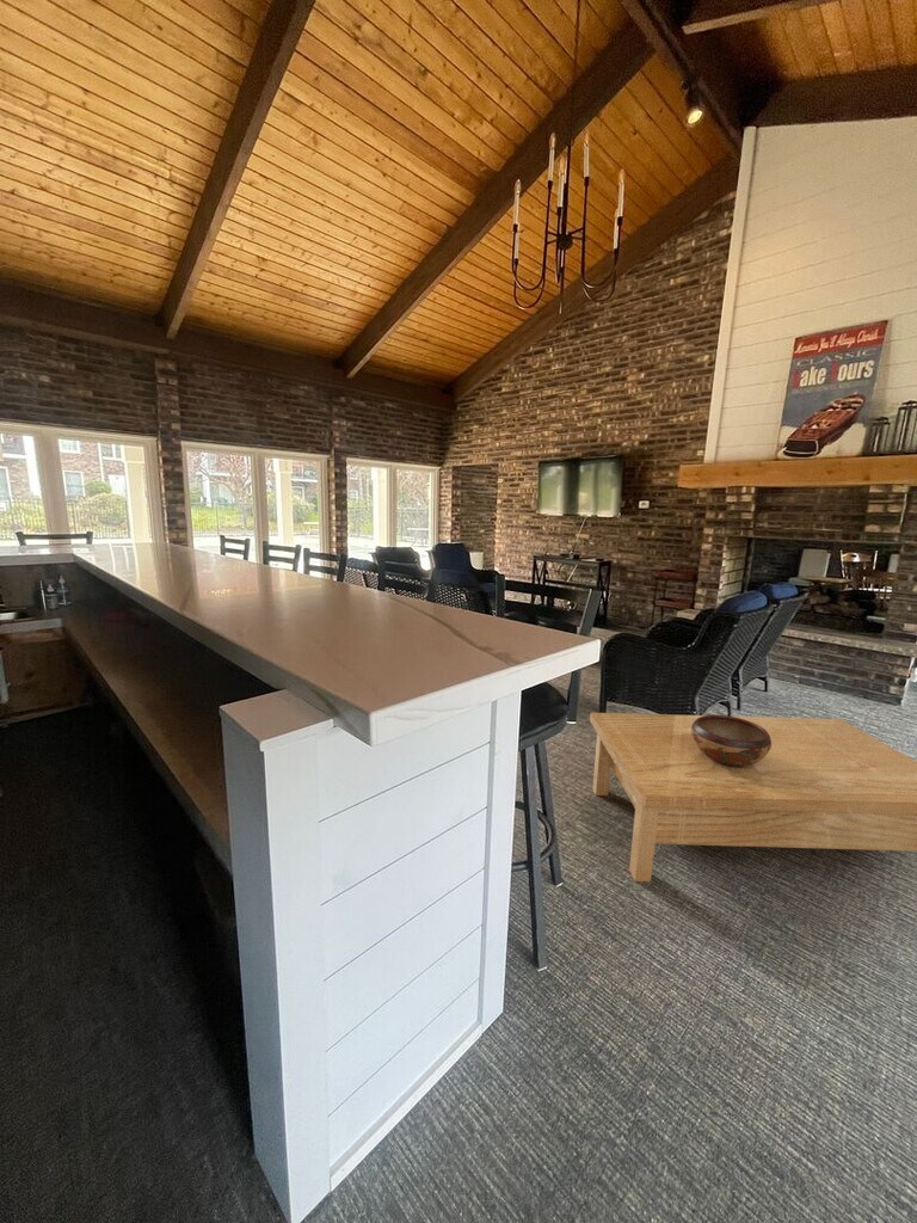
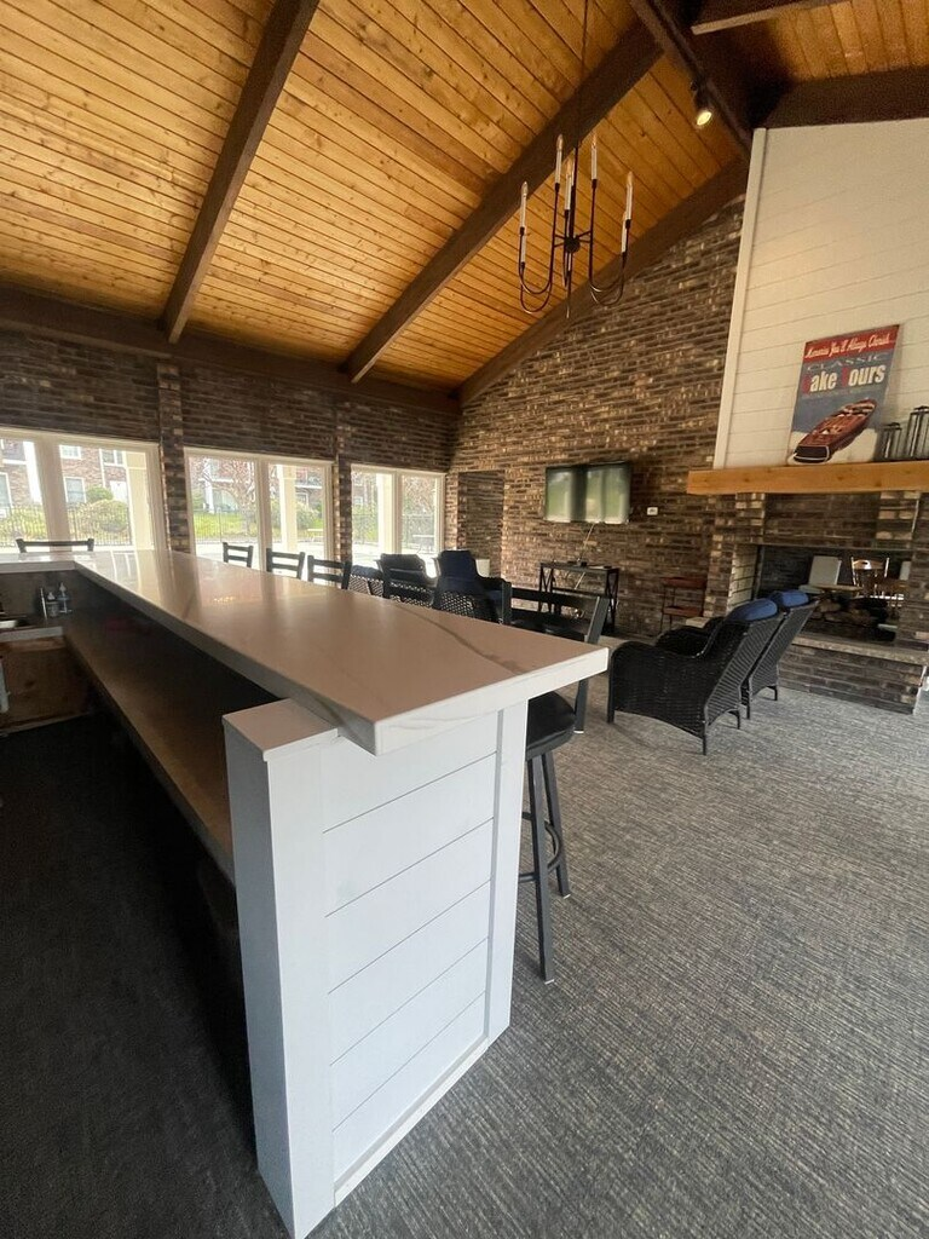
- coffee table [589,712,917,883]
- decorative bowl [691,714,771,767]
